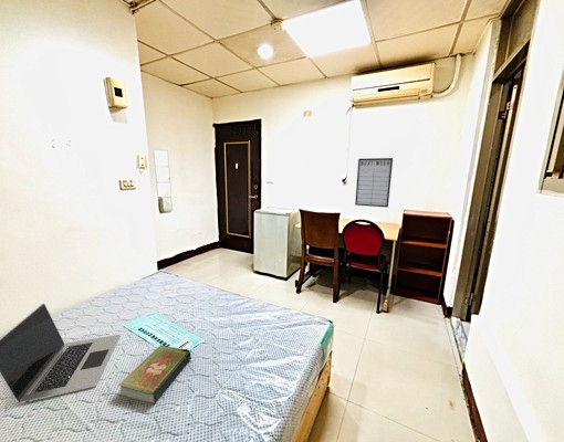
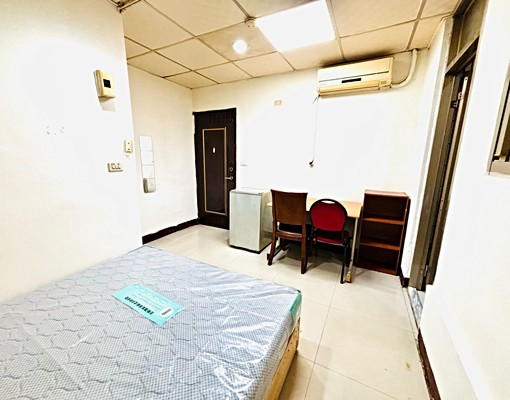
- laptop [0,303,122,404]
- book [117,344,192,406]
- writing board [354,157,394,209]
